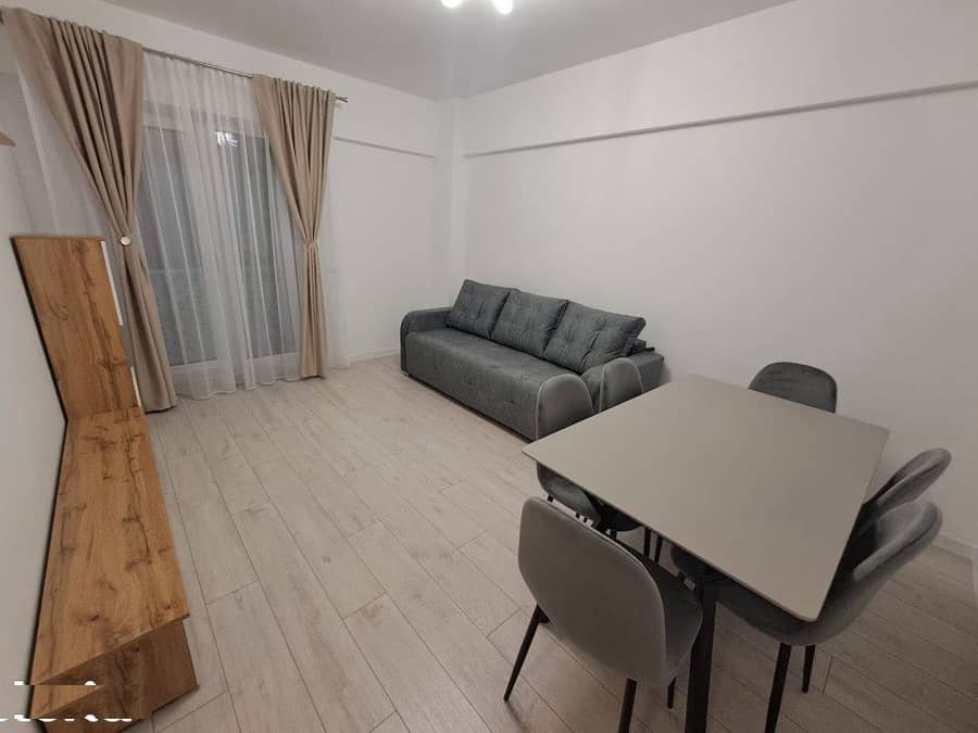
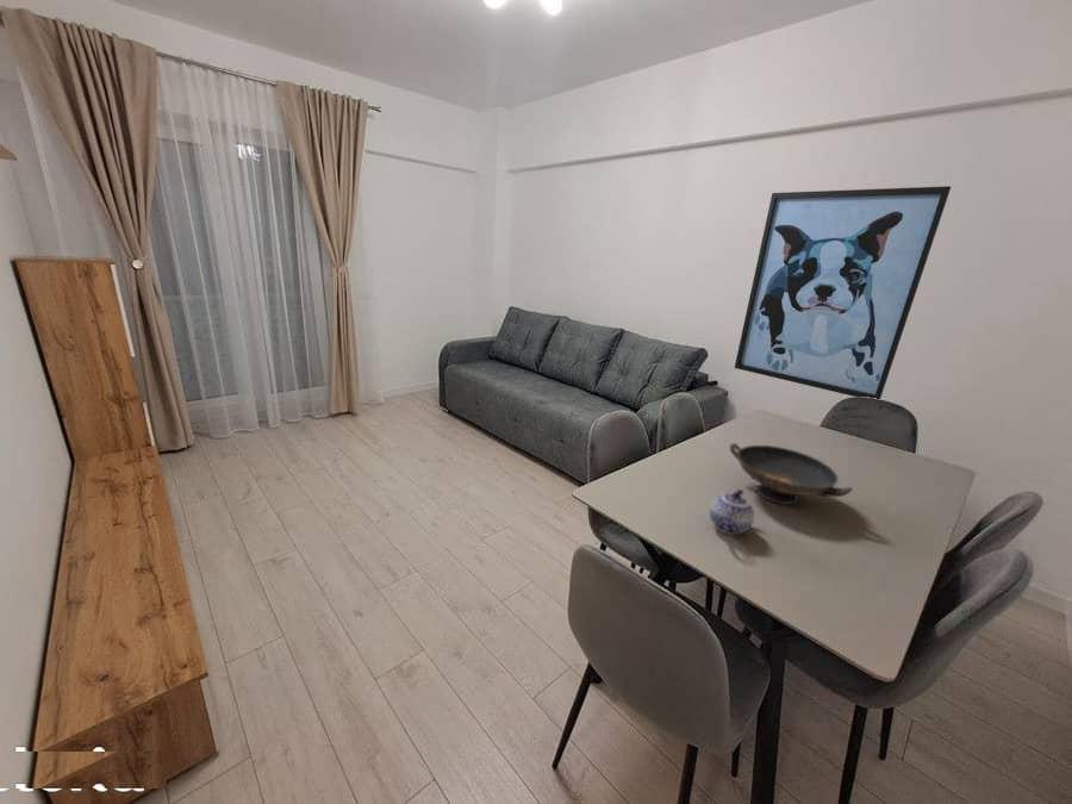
+ teapot [709,487,755,536]
+ decorative bowl [729,442,853,506]
+ wall art [734,185,952,400]
